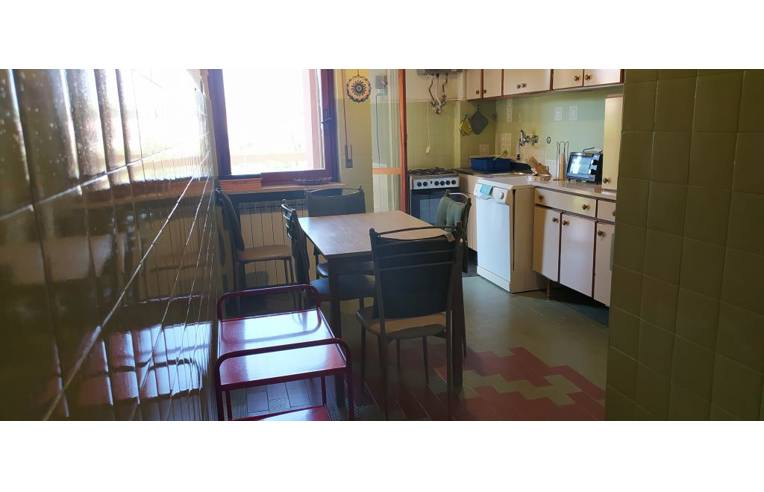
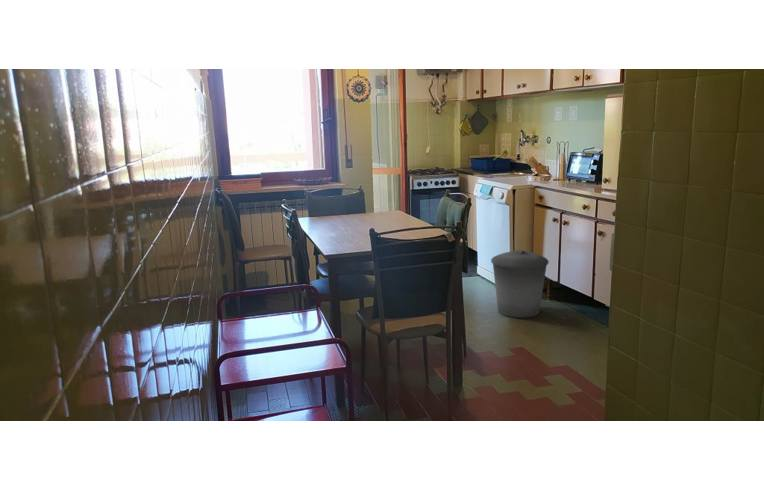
+ trash can [490,249,550,319]
